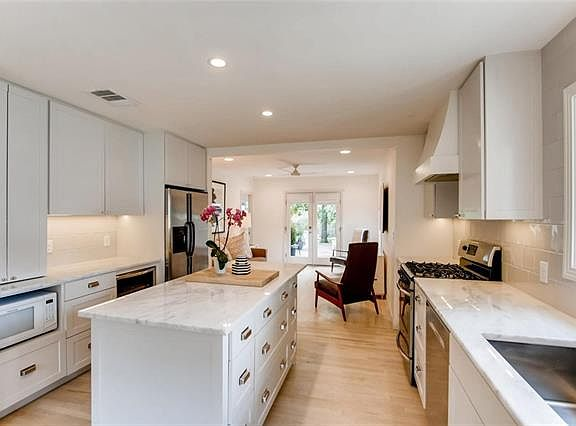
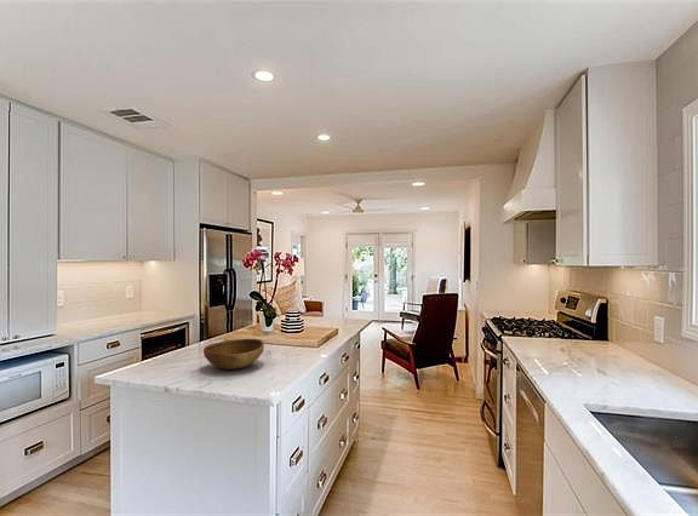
+ bowl [202,338,265,371]
